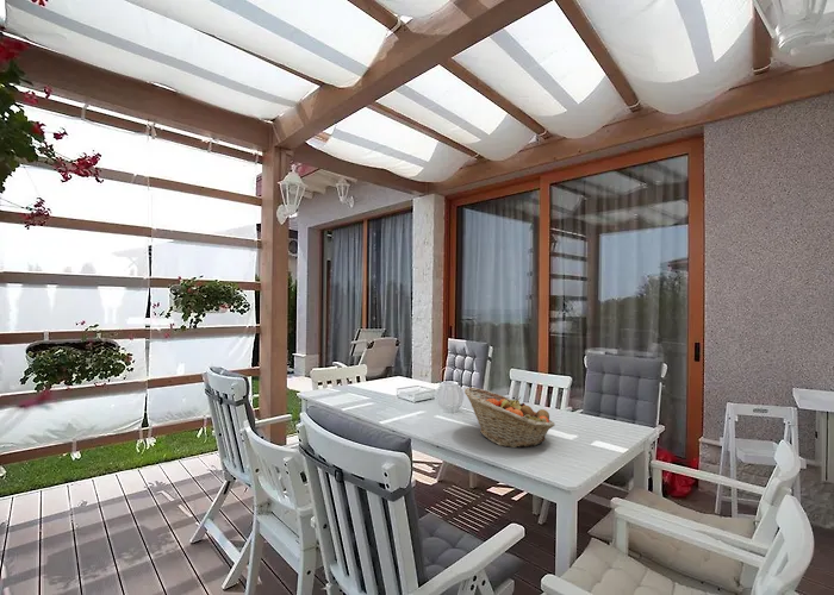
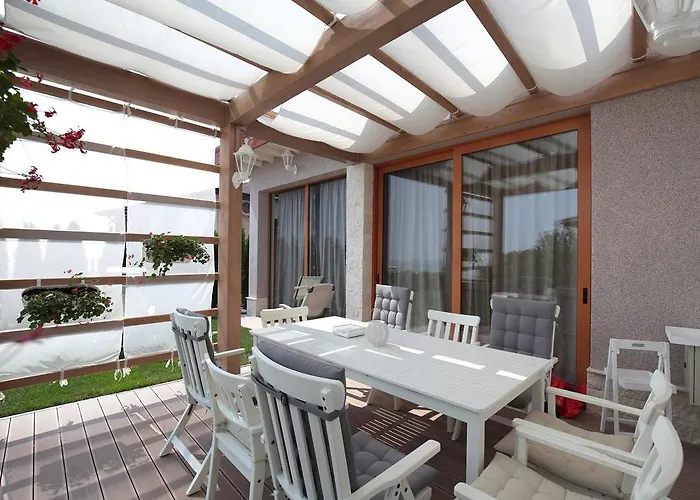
- fruit basket [463,387,556,449]
